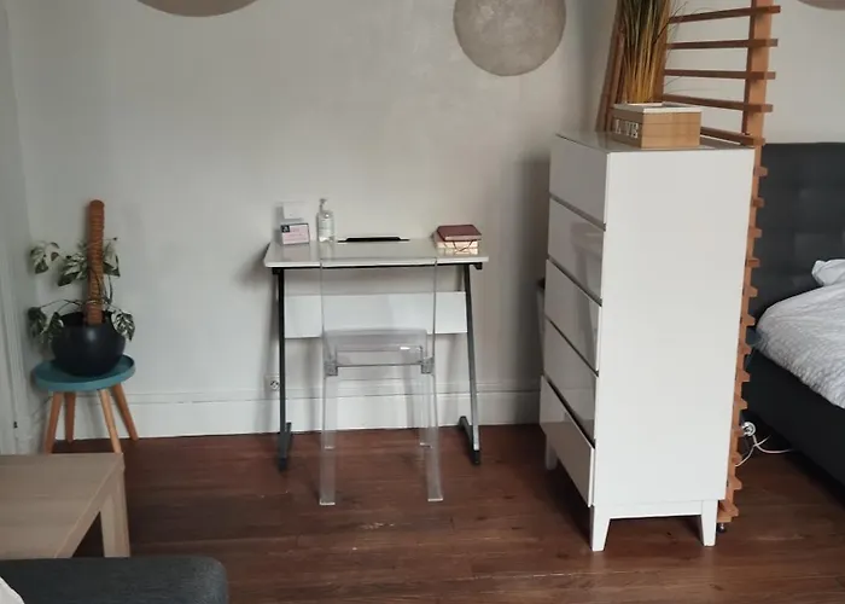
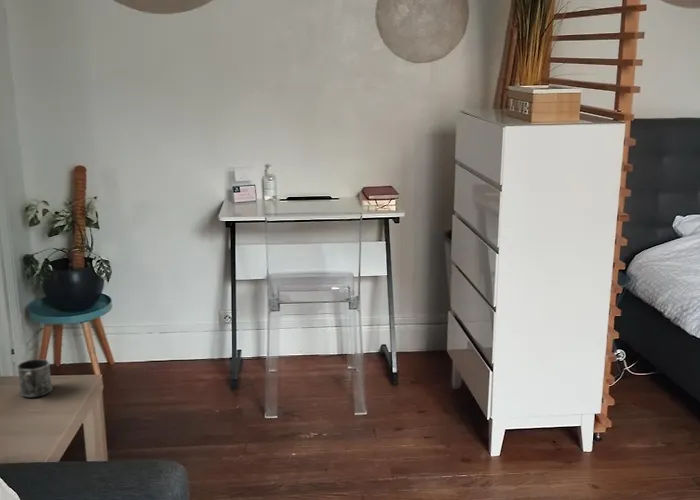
+ mug [16,358,54,398]
